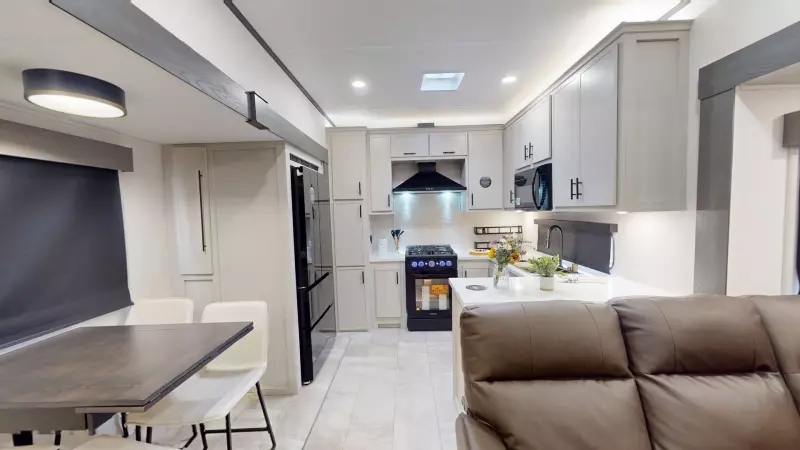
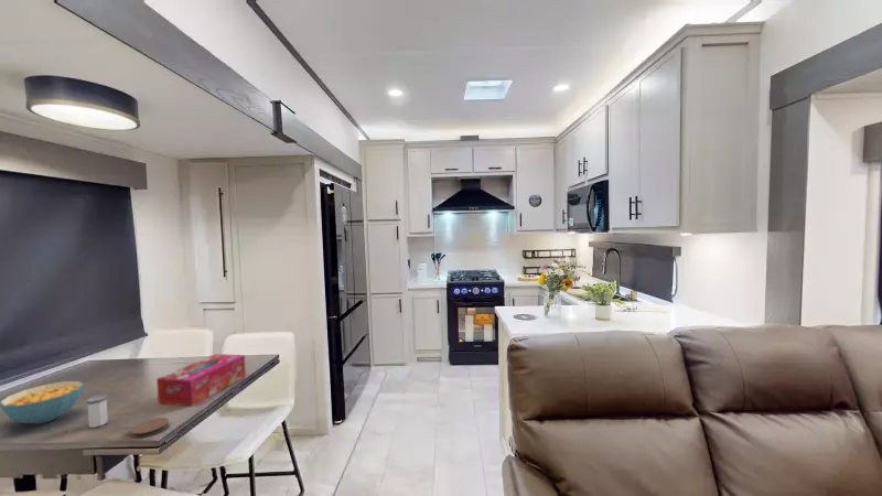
+ salt shaker [85,393,109,429]
+ tissue box [155,353,247,407]
+ coaster [130,417,170,439]
+ cereal bowl [0,380,85,424]
